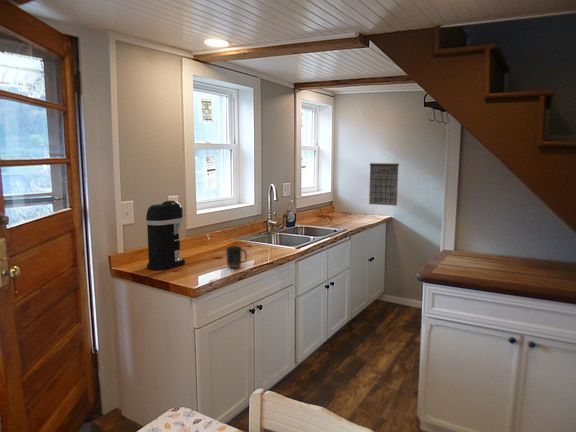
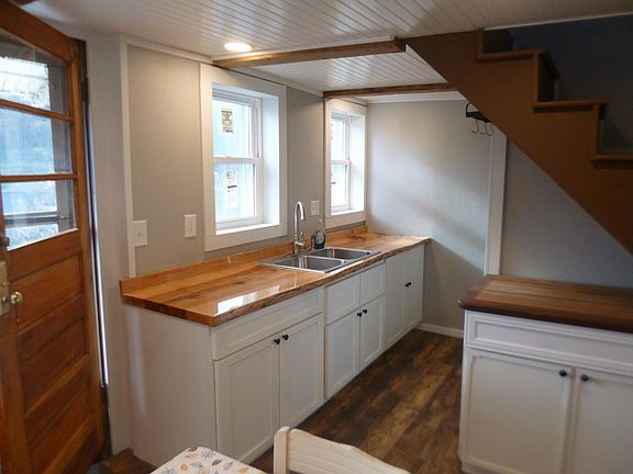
- mug [225,244,248,269]
- calendar [368,153,400,207]
- coffee maker [145,199,186,271]
